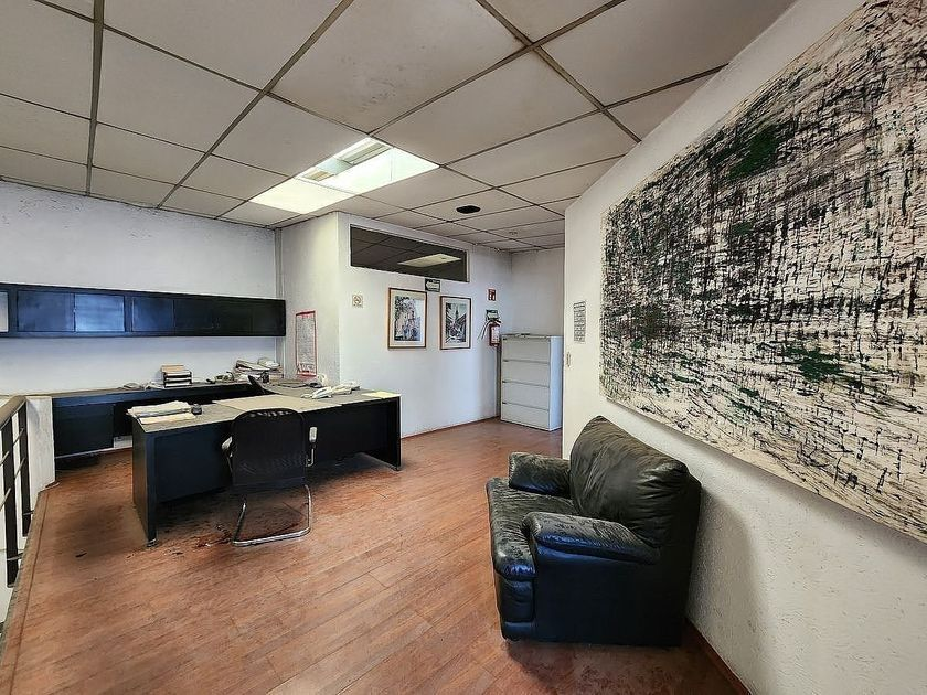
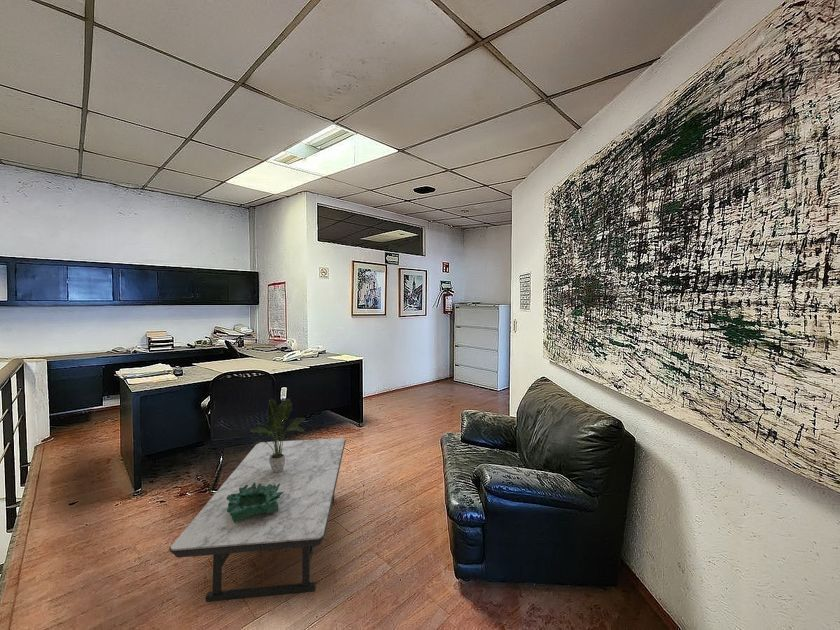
+ potted plant [244,398,306,473]
+ coffee table [168,437,347,603]
+ decorative bowl [227,482,283,524]
